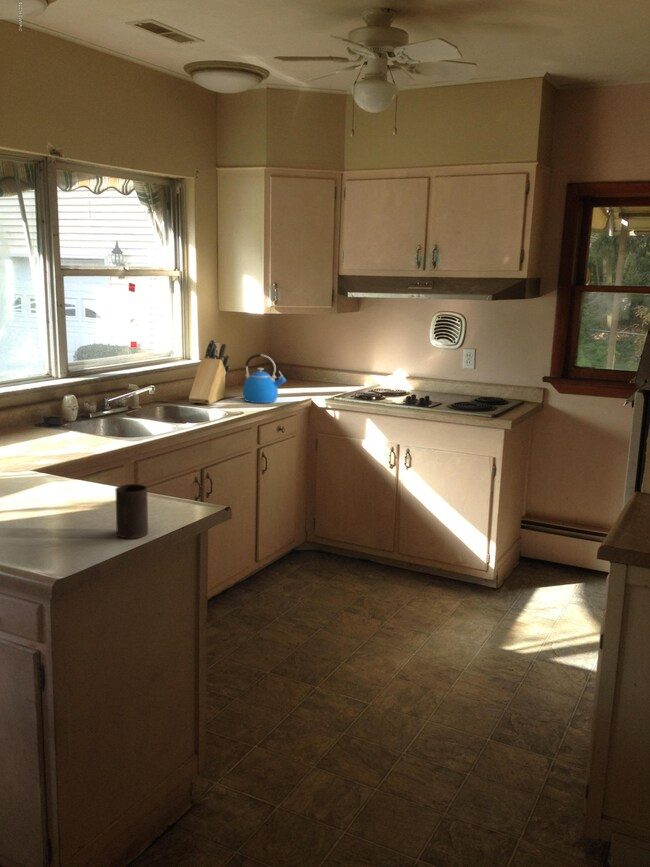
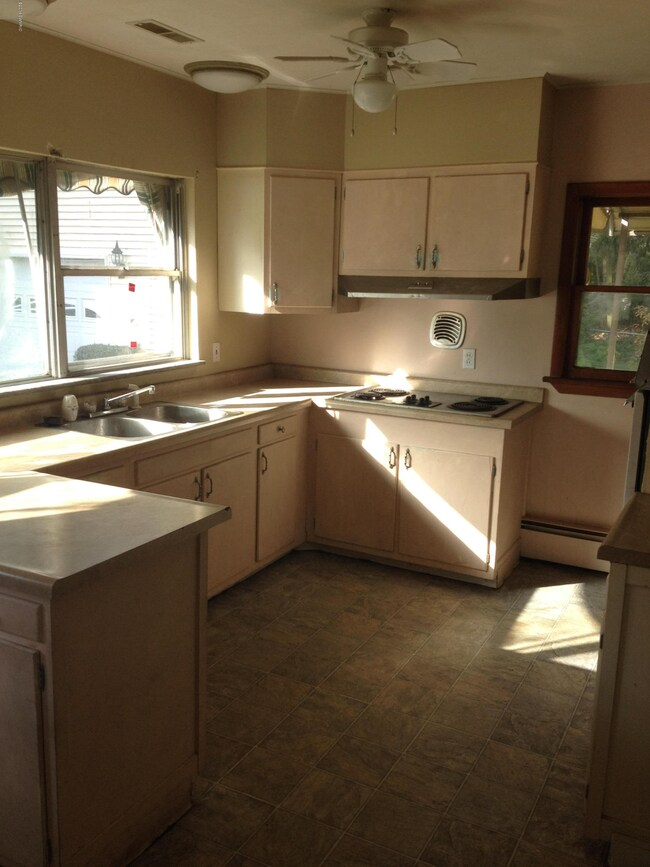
- knife block [188,339,231,405]
- cup [114,483,149,540]
- kettle [242,353,287,404]
